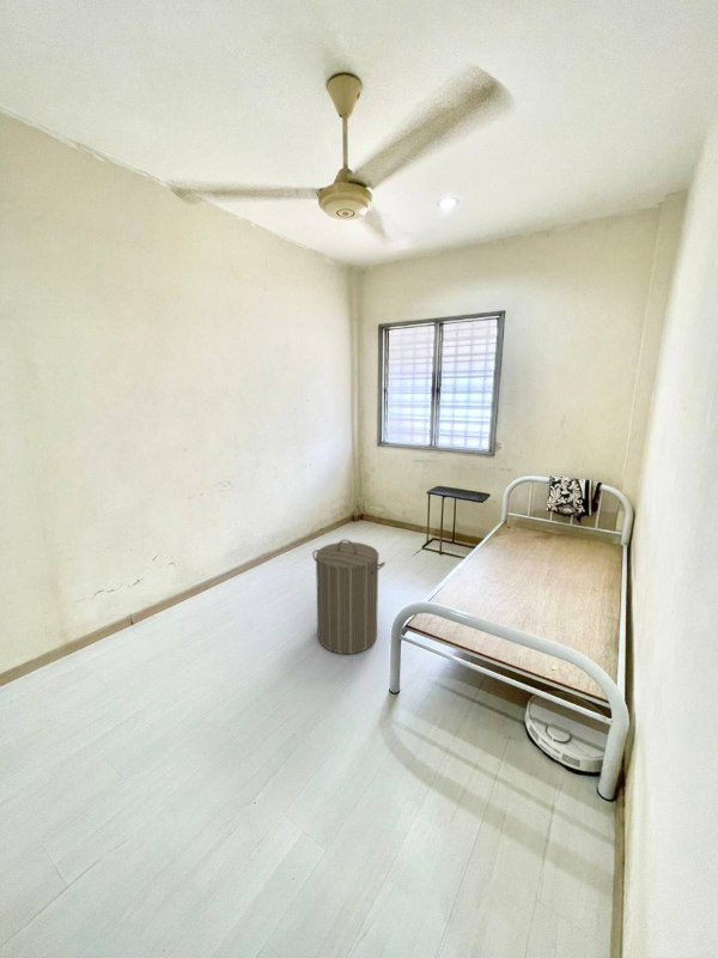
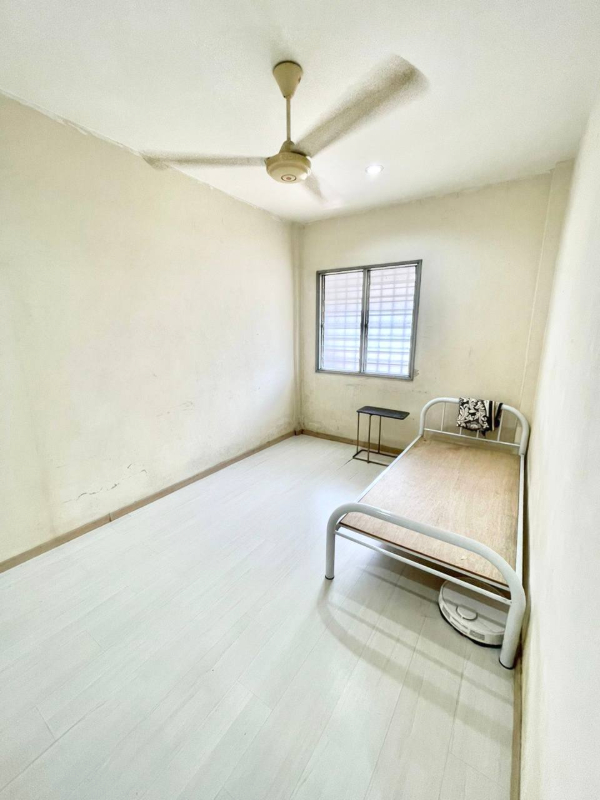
- laundry hamper [311,539,387,655]
